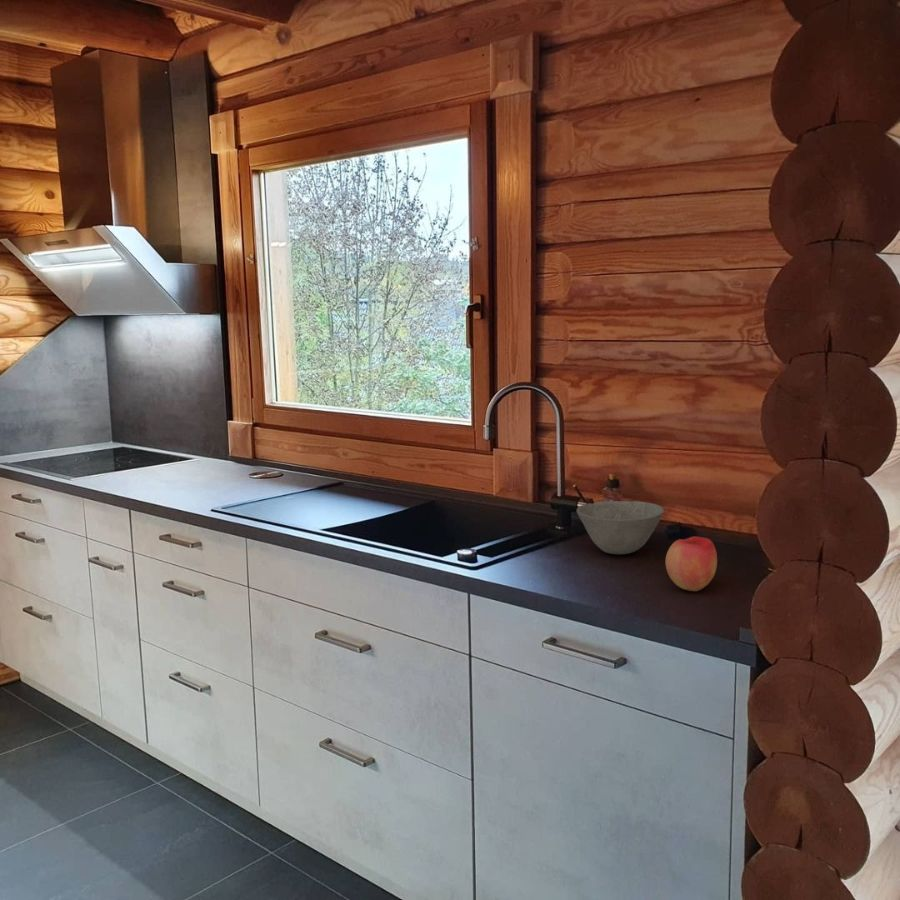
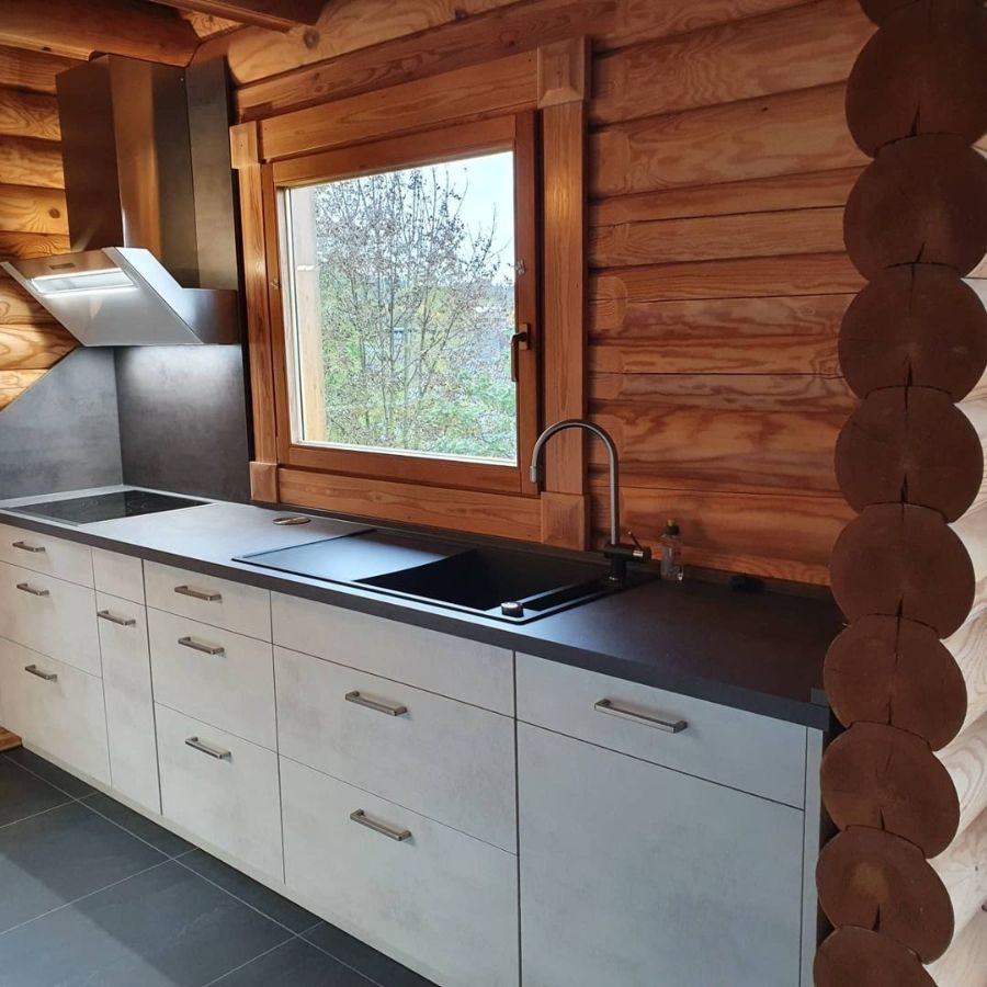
- bowl [576,500,665,555]
- apple [664,535,718,592]
